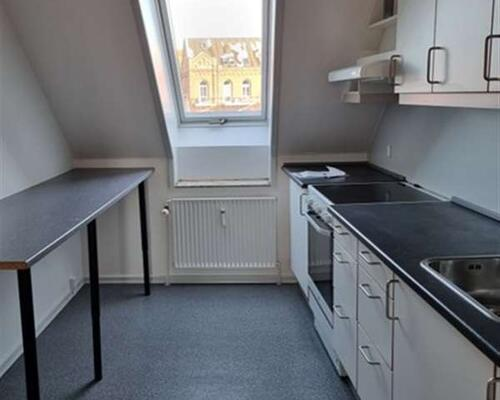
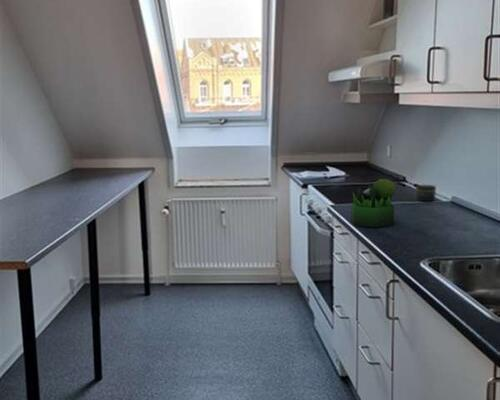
+ jar [415,184,437,202]
+ plant [350,178,397,229]
